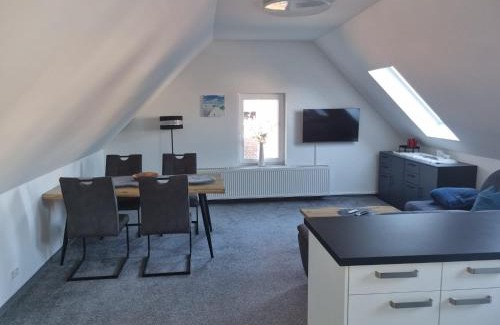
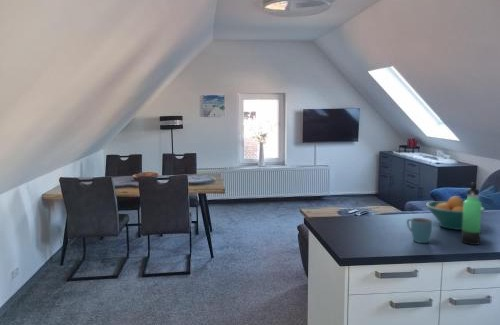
+ thermos bottle [460,182,483,246]
+ fruit bowl [425,196,486,231]
+ mug [406,217,433,244]
